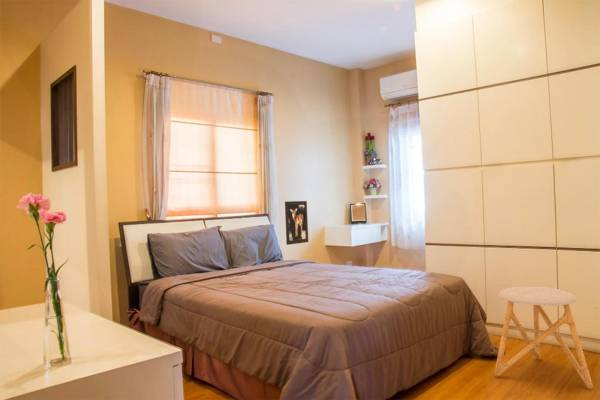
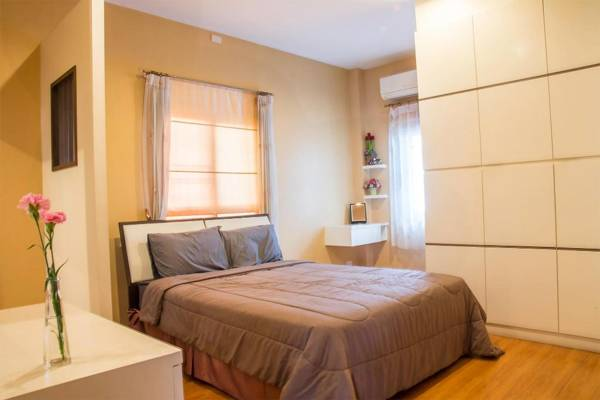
- wall art [284,200,309,246]
- stool [494,285,594,390]
